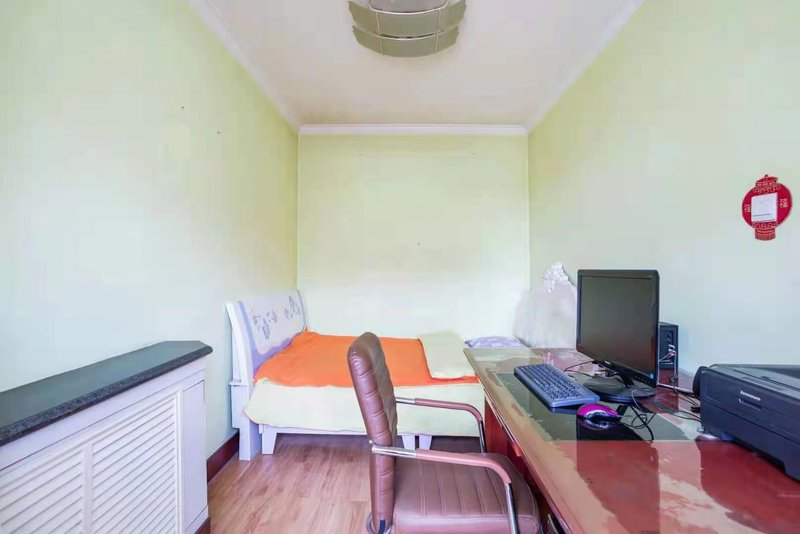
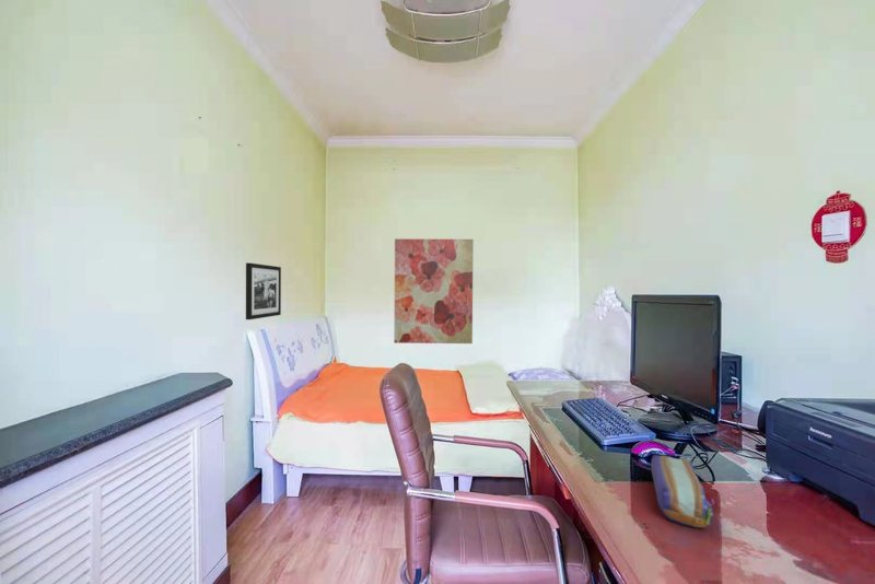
+ picture frame [245,261,282,320]
+ pencil case [650,454,714,529]
+ wall art [393,237,475,344]
